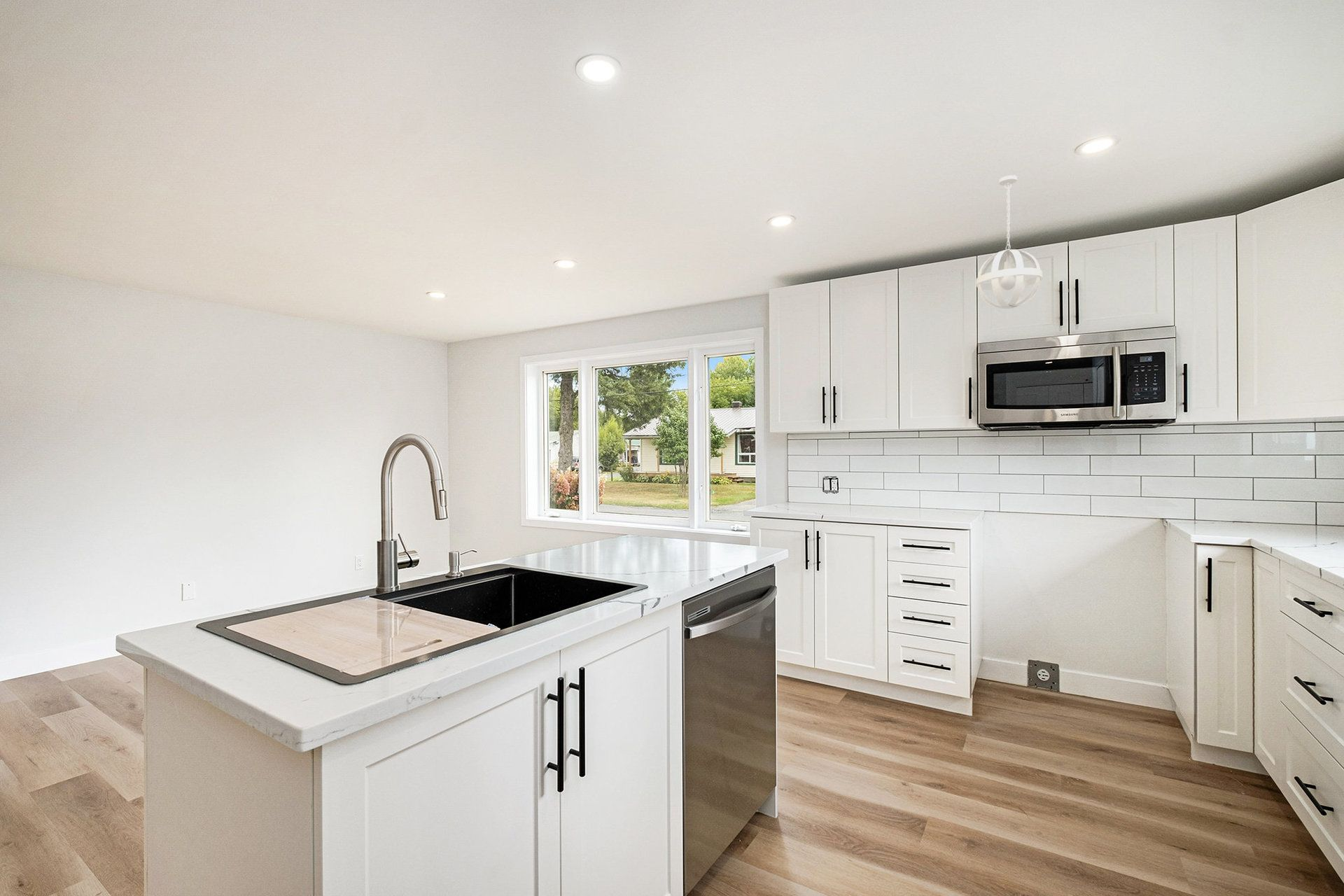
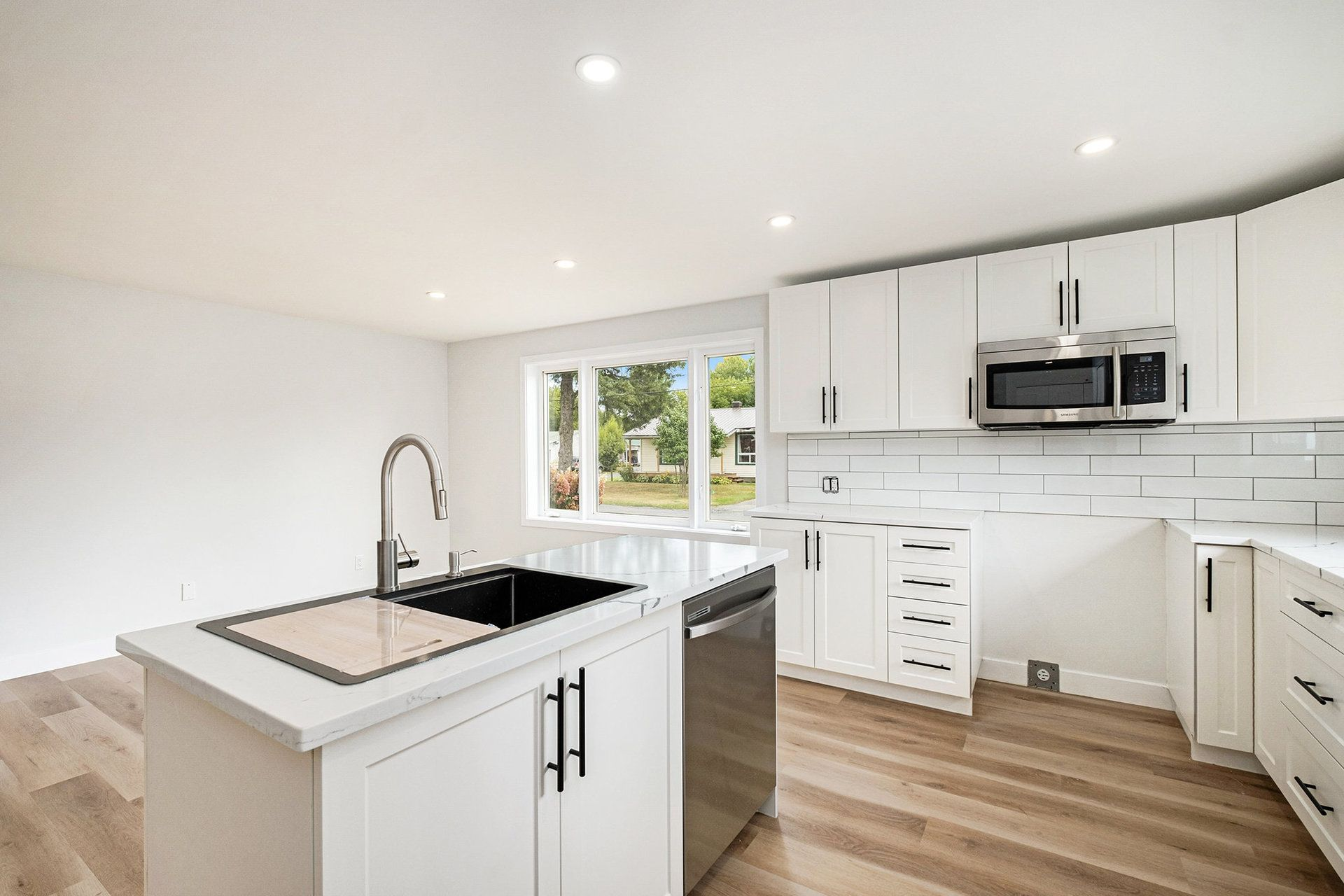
- pendant light [976,174,1043,309]
